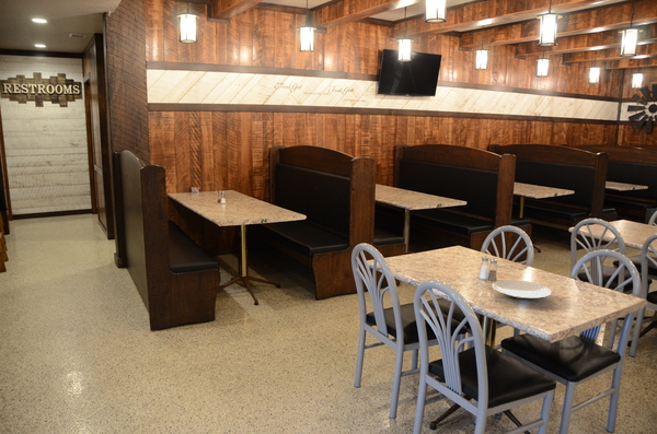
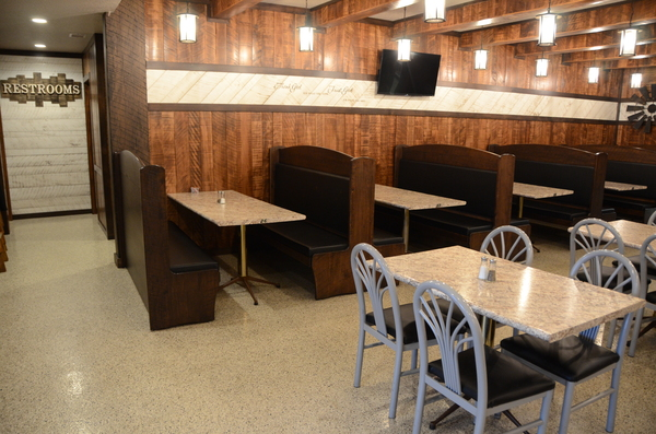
- plate [491,279,553,300]
